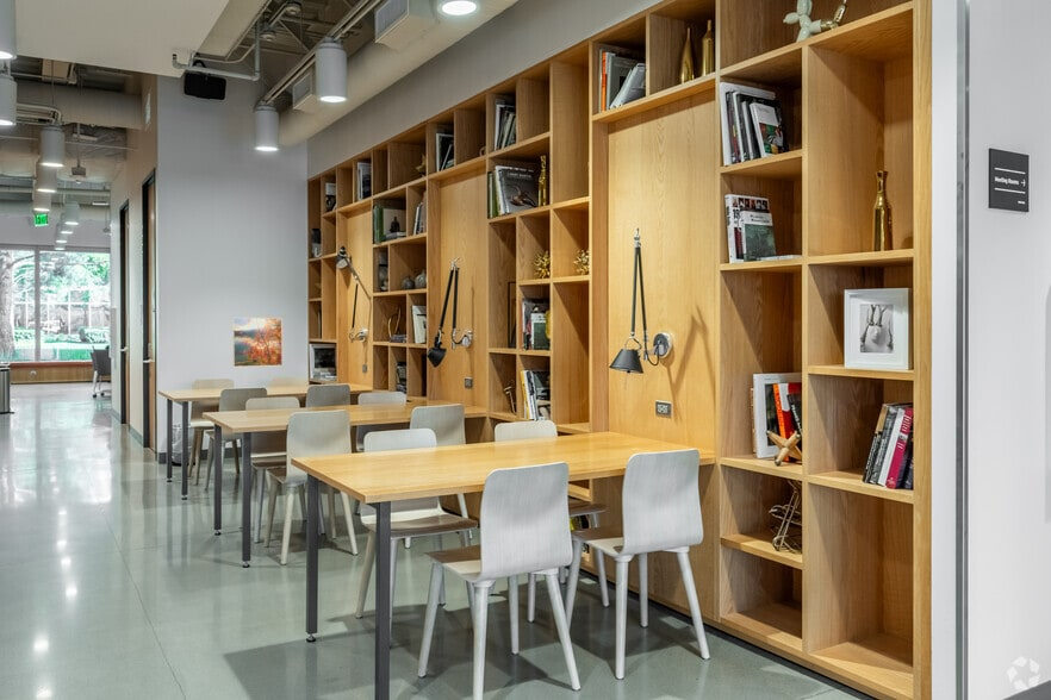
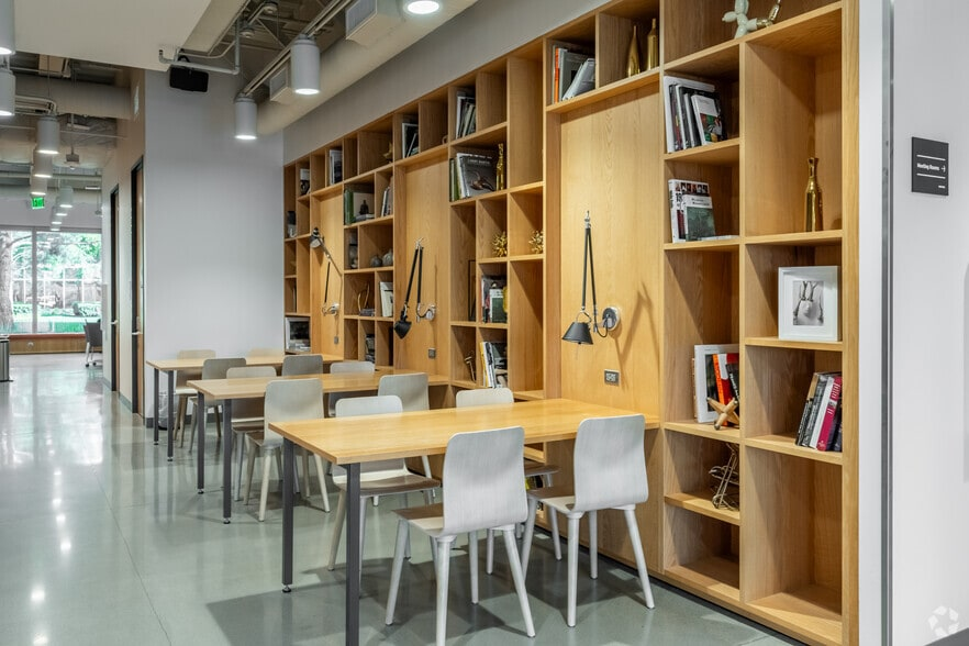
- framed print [231,317,284,368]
